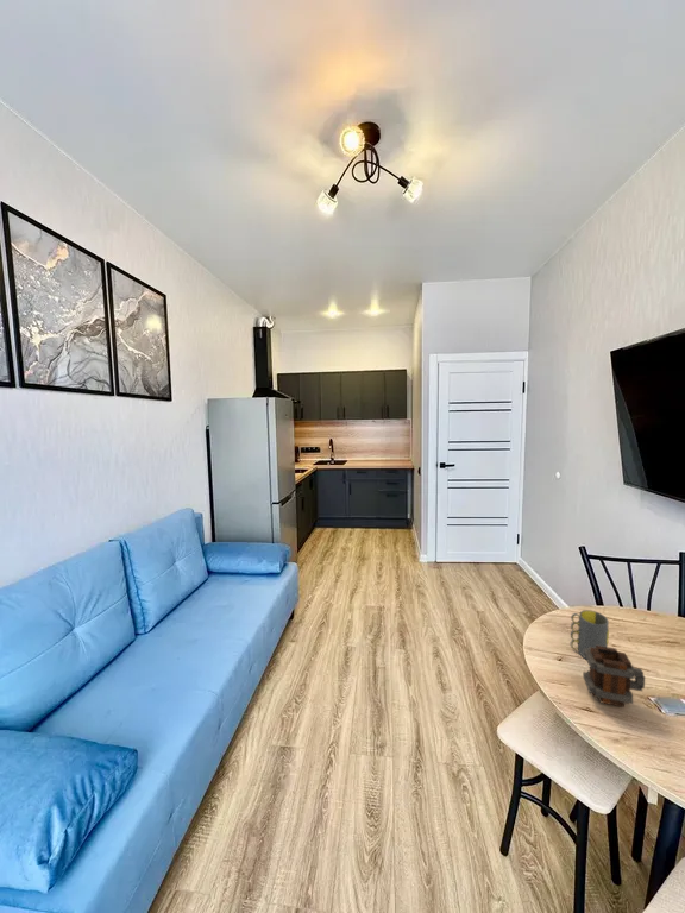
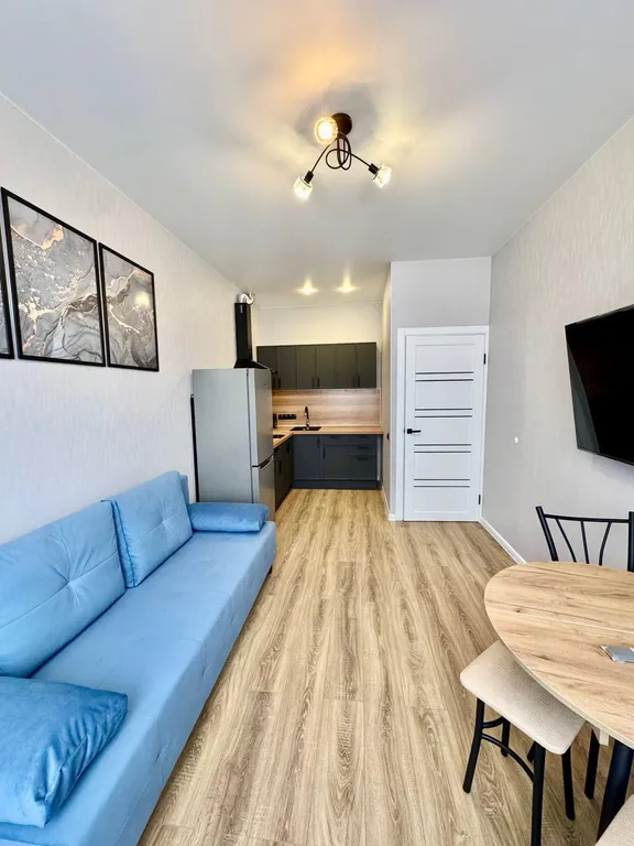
- mug [582,646,646,709]
- mug [570,609,610,660]
